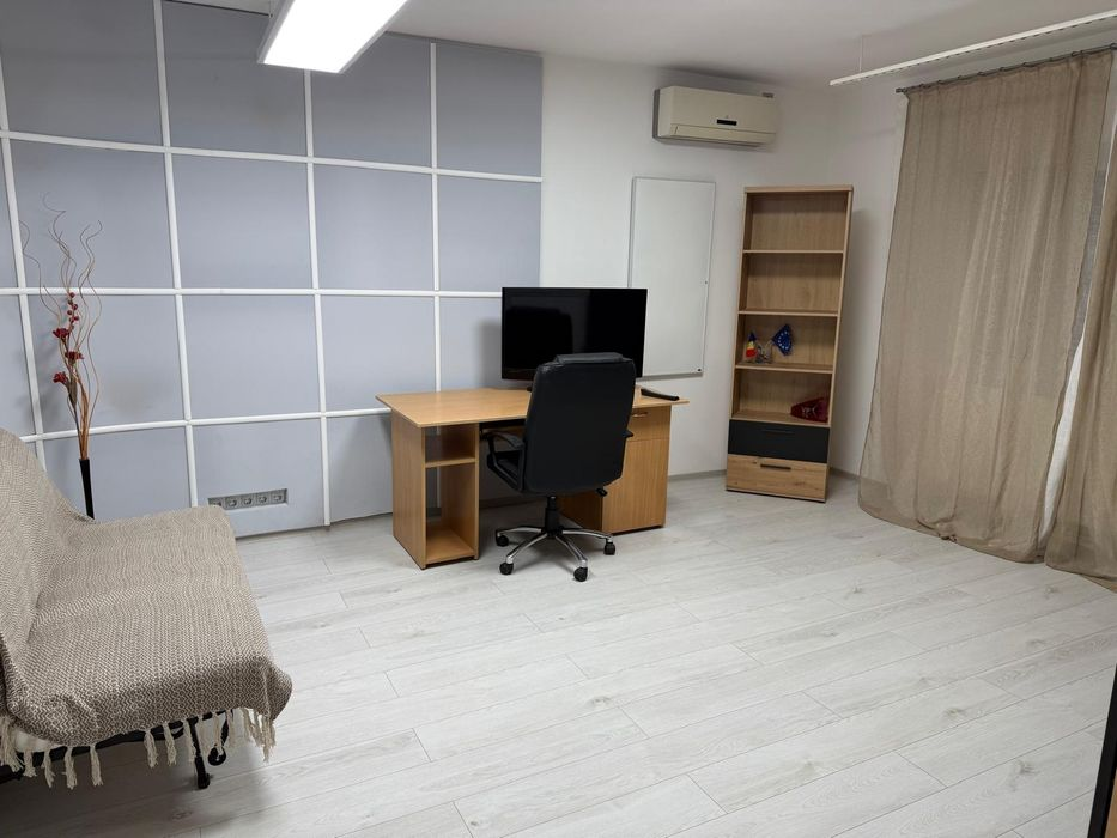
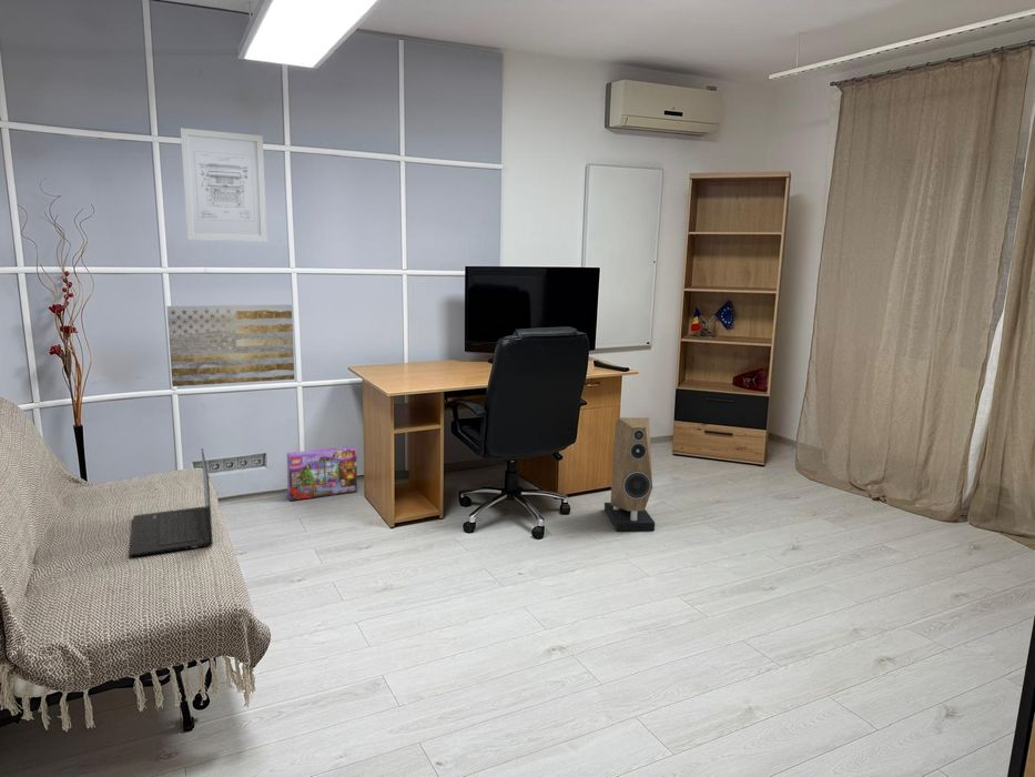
+ wall art [180,127,268,243]
+ box [286,445,358,502]
+ laptop [129,447,214,557]
+ speaker [603,416,656,532]
+ wall art [165,303,295,387]
